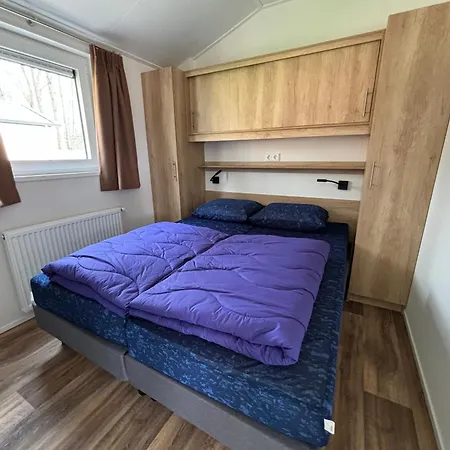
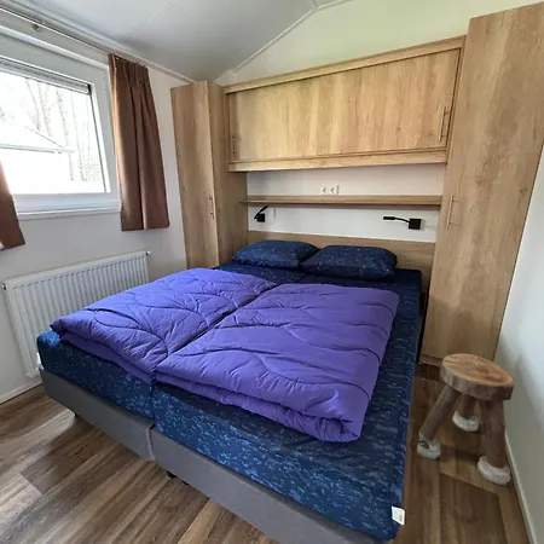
+ stool [416,353,515,486]
